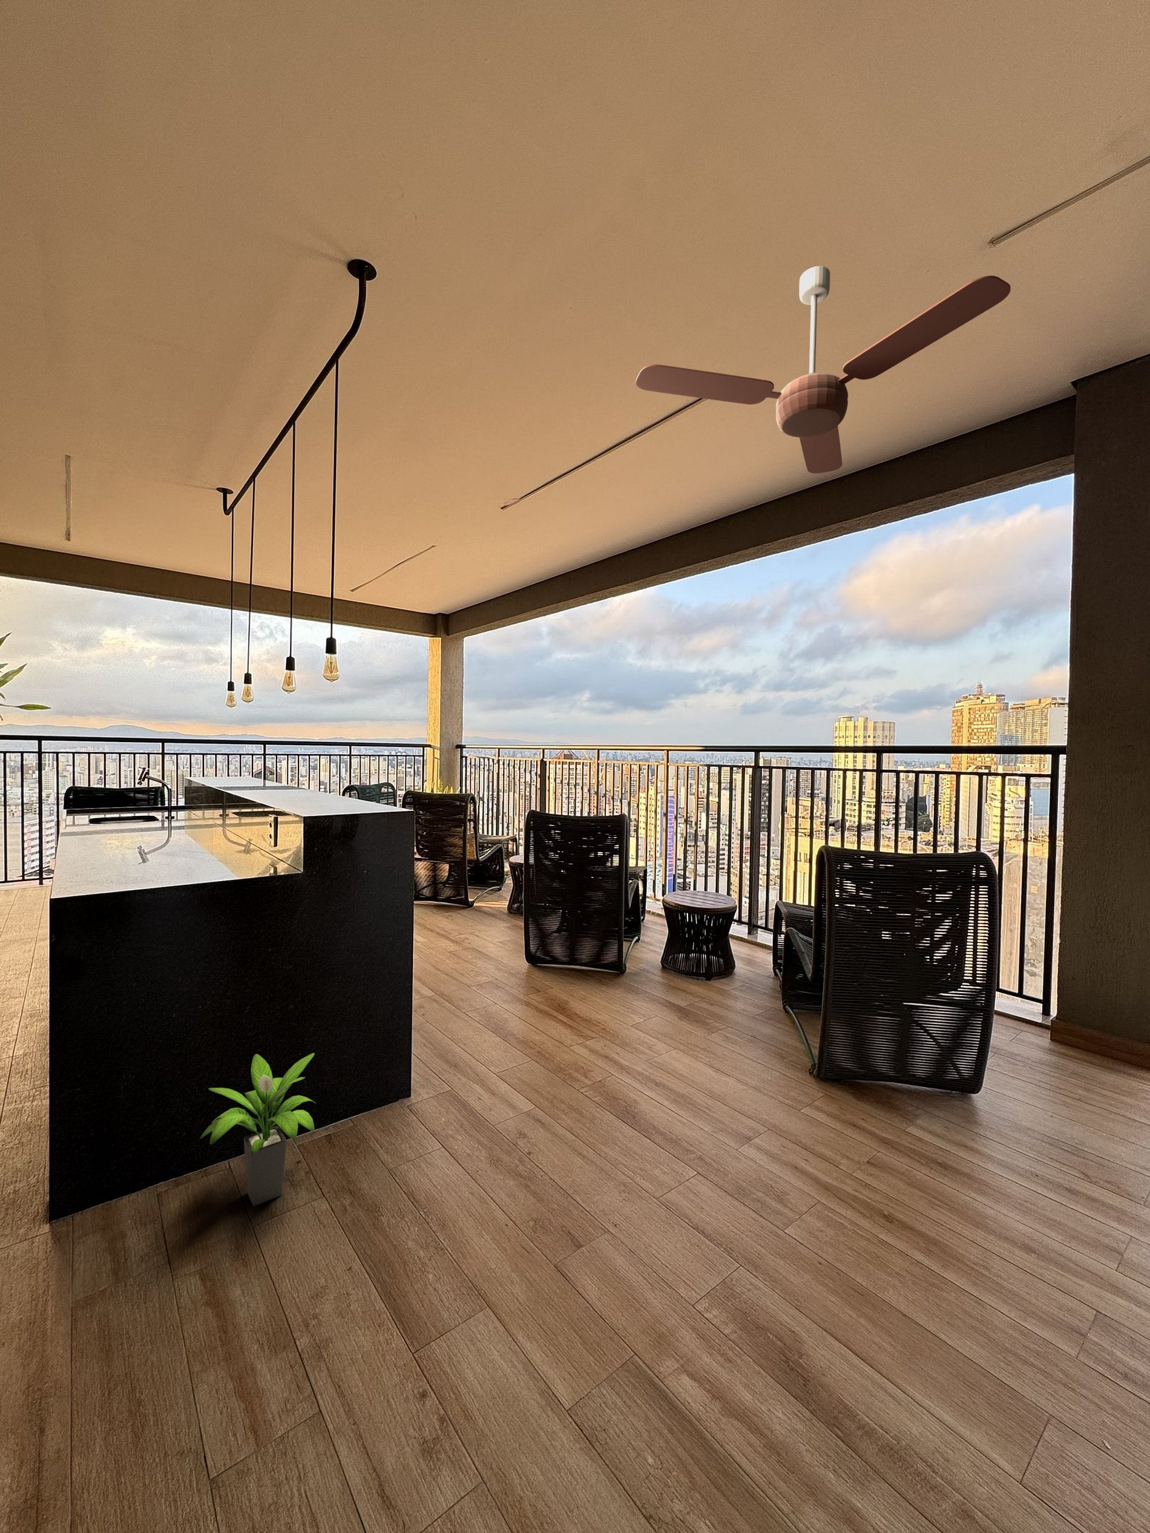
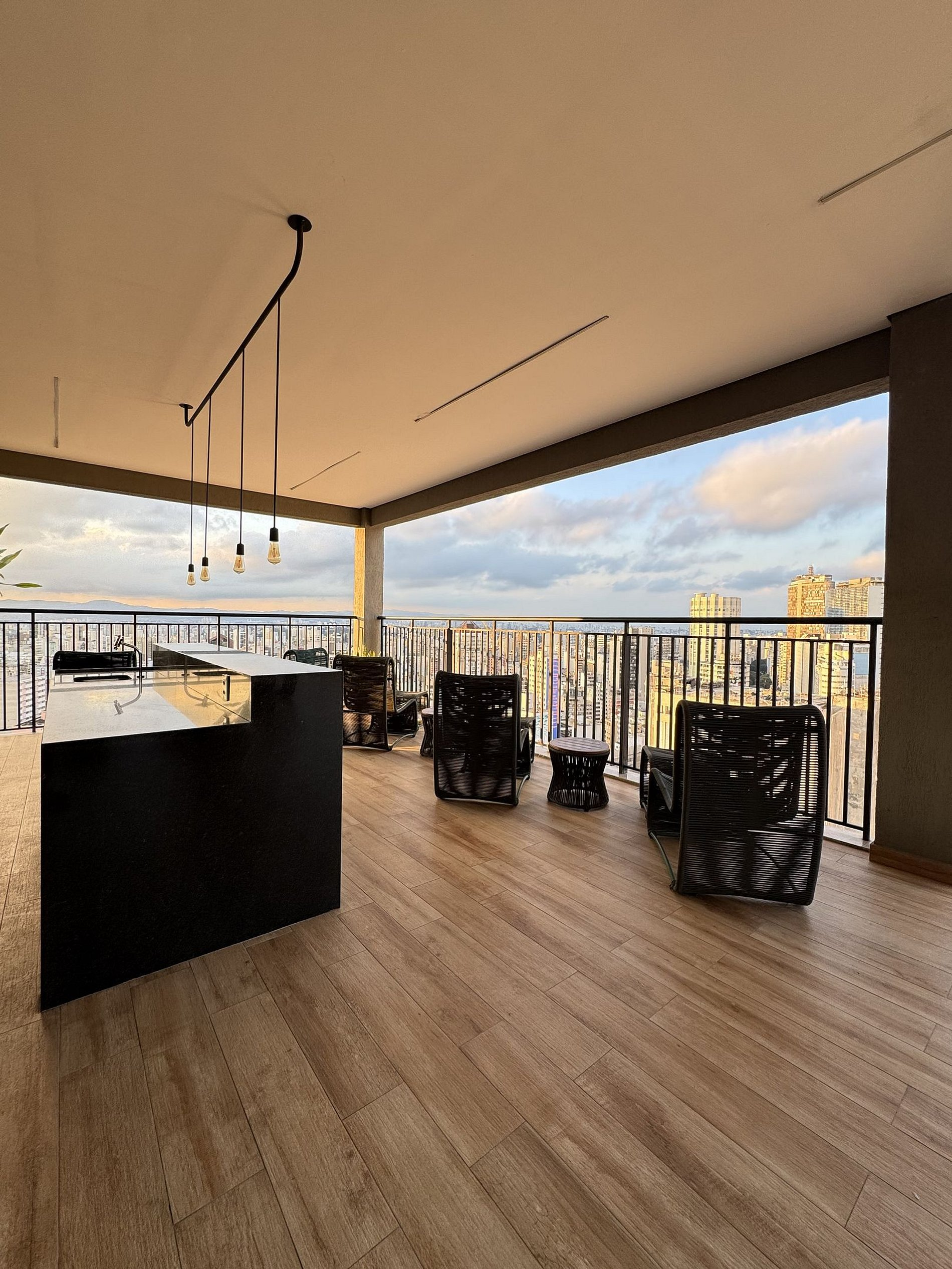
- ceiling fan [635,266,1011,474]
- potted plant [199,1052,316,1207]
